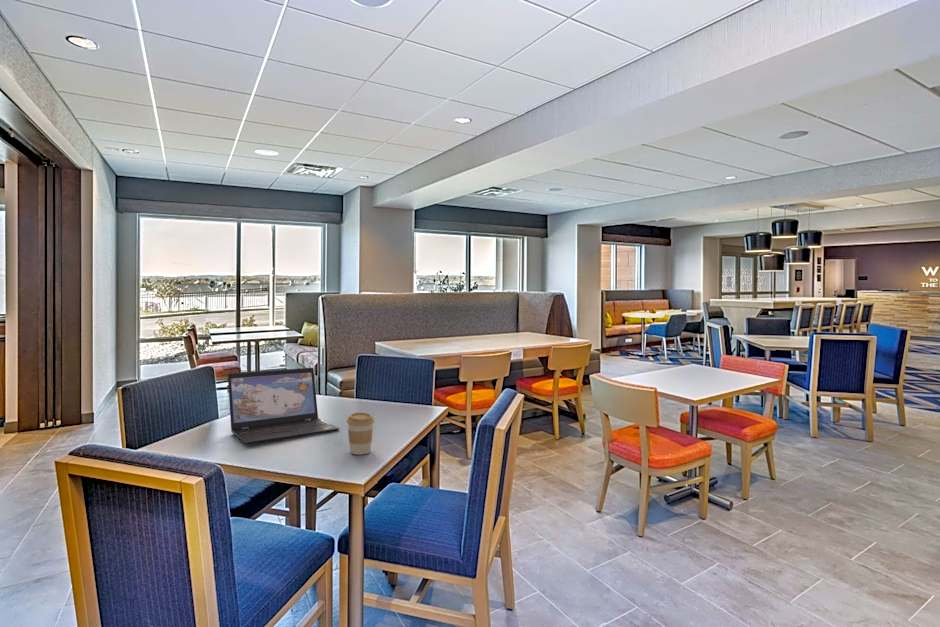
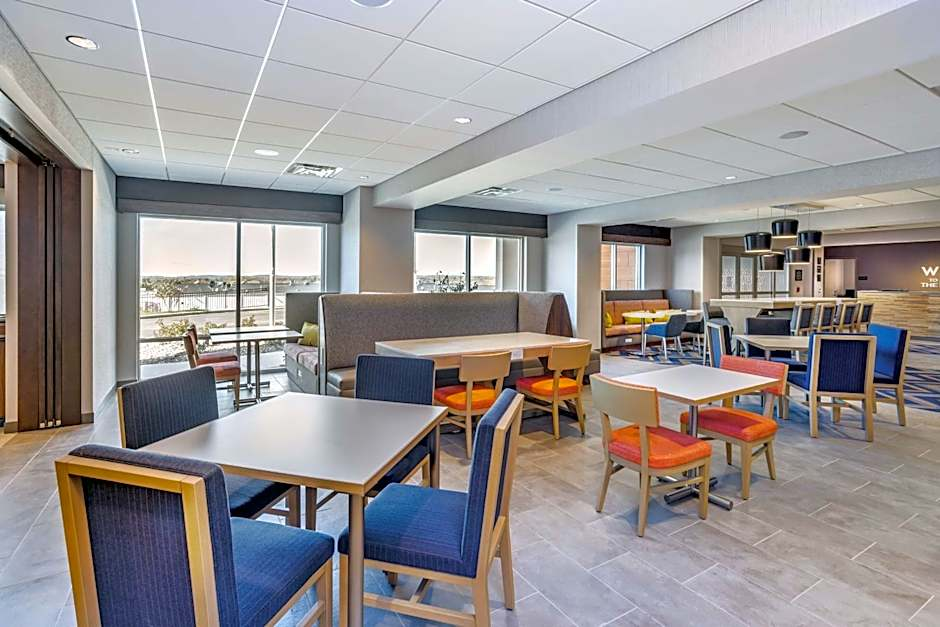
- laptop [227,367,341,445]
- coffee cup [346,412,375,456]
